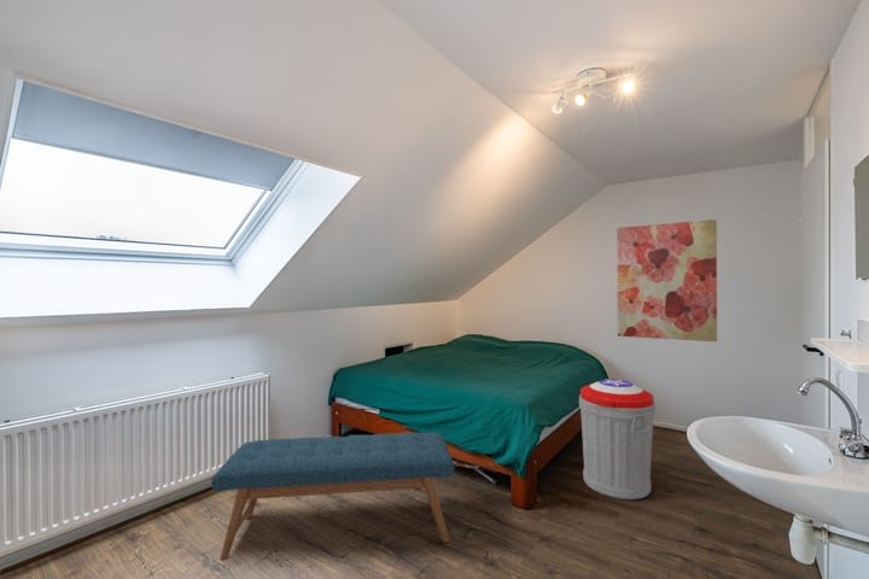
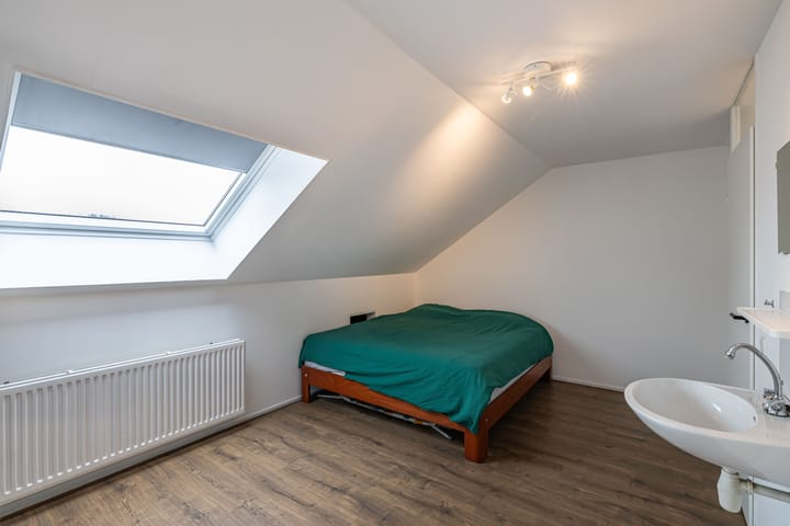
- trash can [578,378,657,501]
- bench [211,431,455,562]
- wall art [616,218,718,343]
